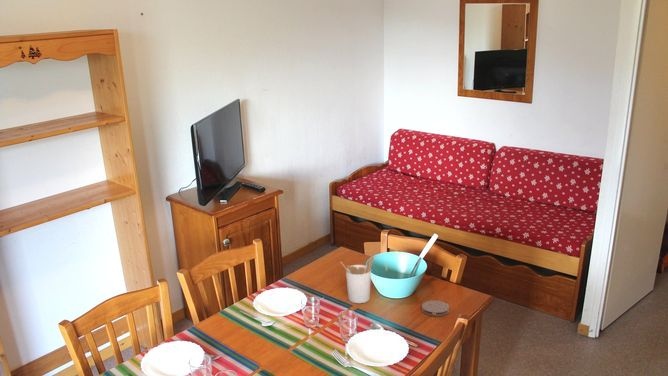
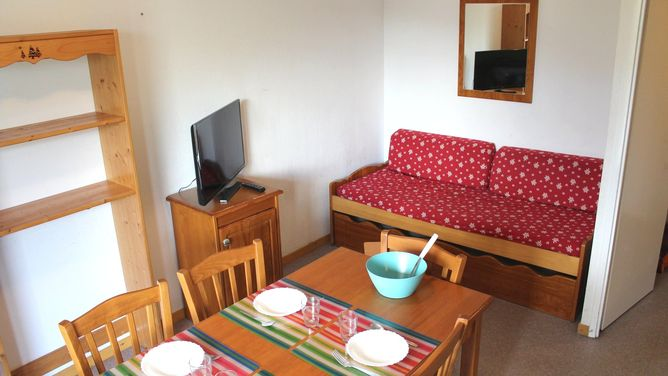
- coaster [421,299,450,317]
- utensil holder [339,255,375,304]
